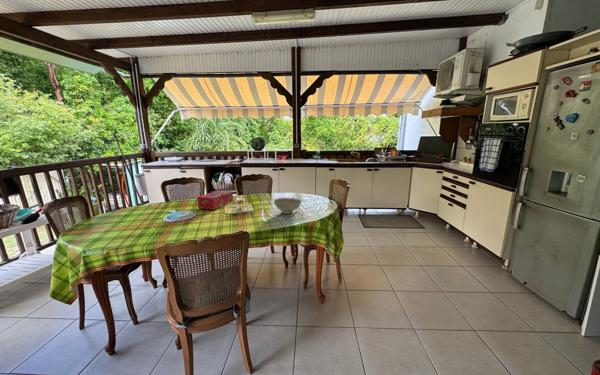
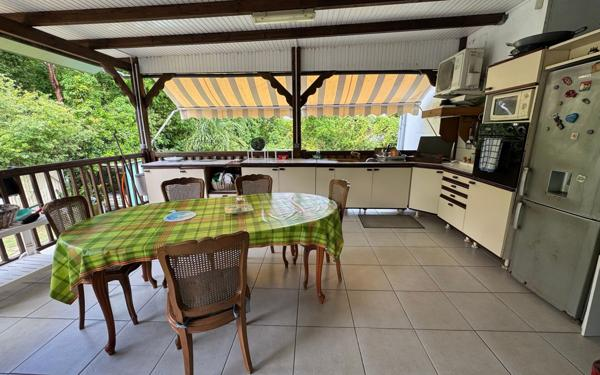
- tissue box [196,190,234,211]
- decorative bowl [272,197,302,215]
